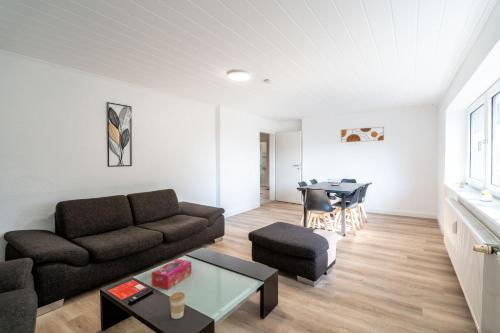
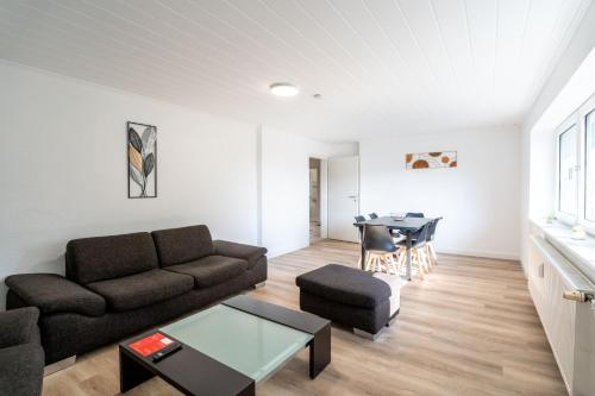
- coffee cup [168,291,186,320]
- tissue box [151,258,192,290]
